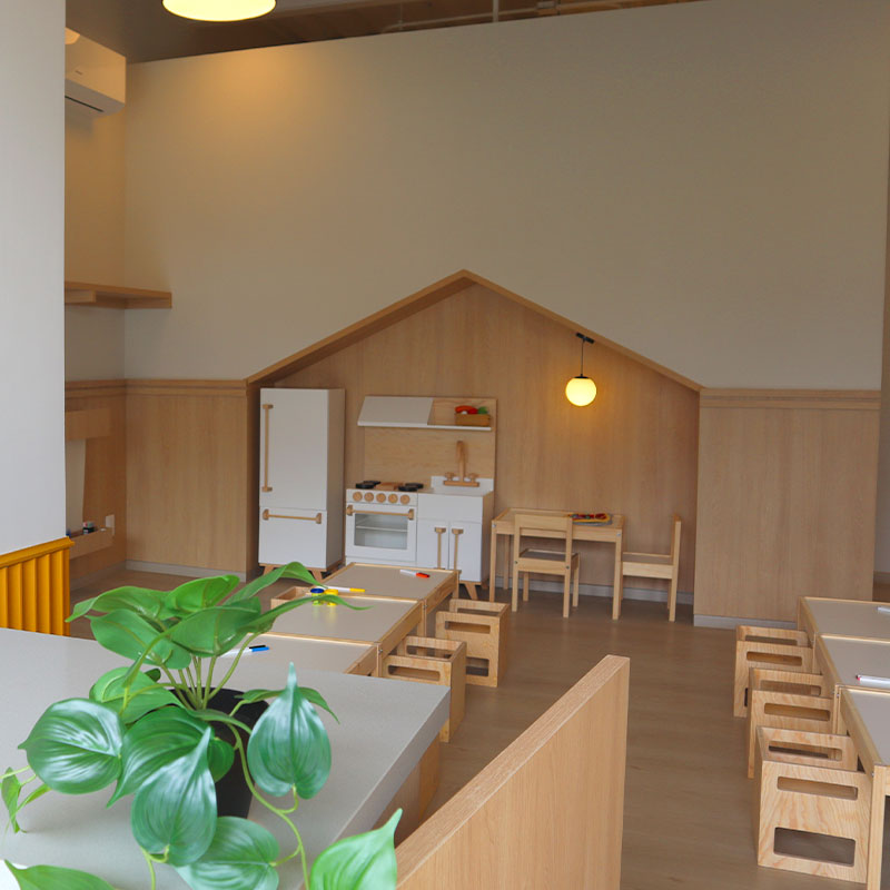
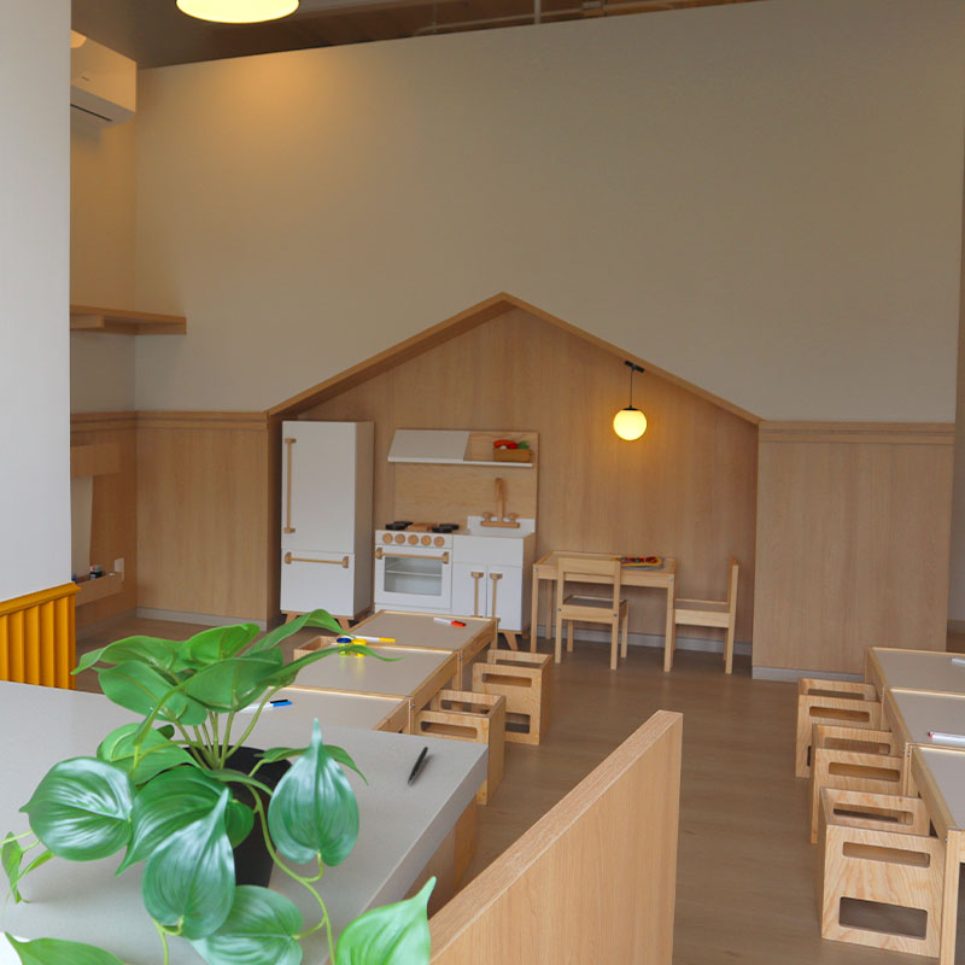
+ pen [407,745,429,784]
